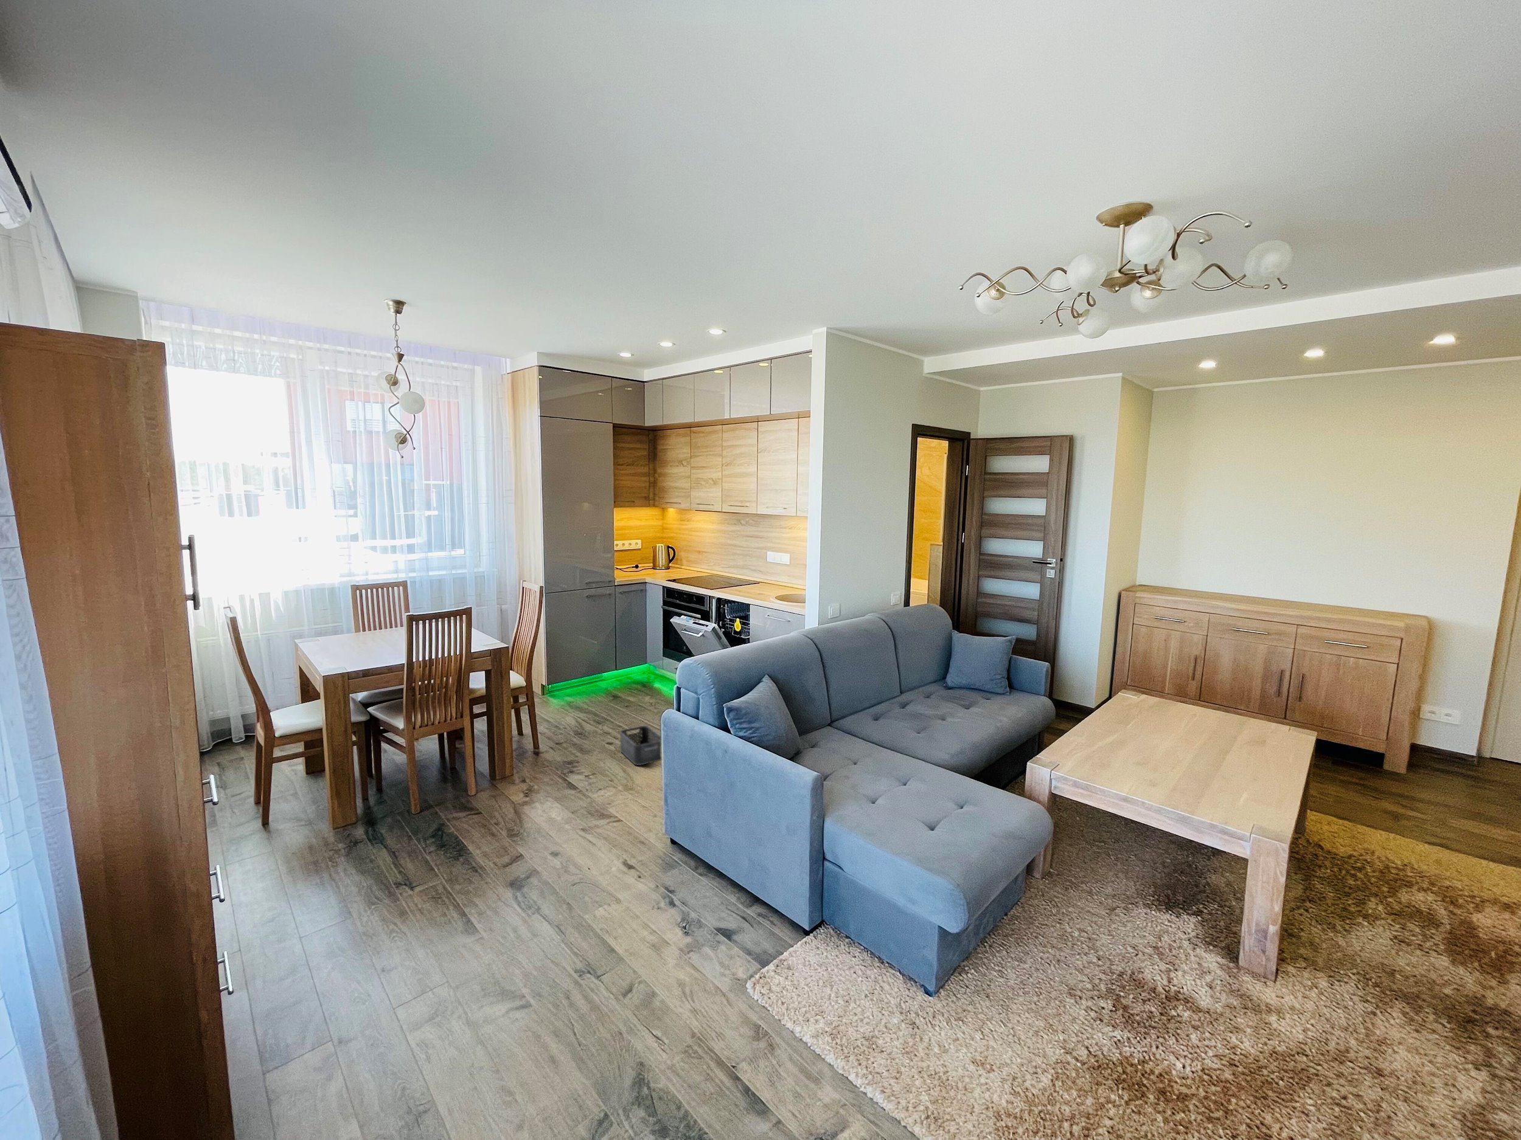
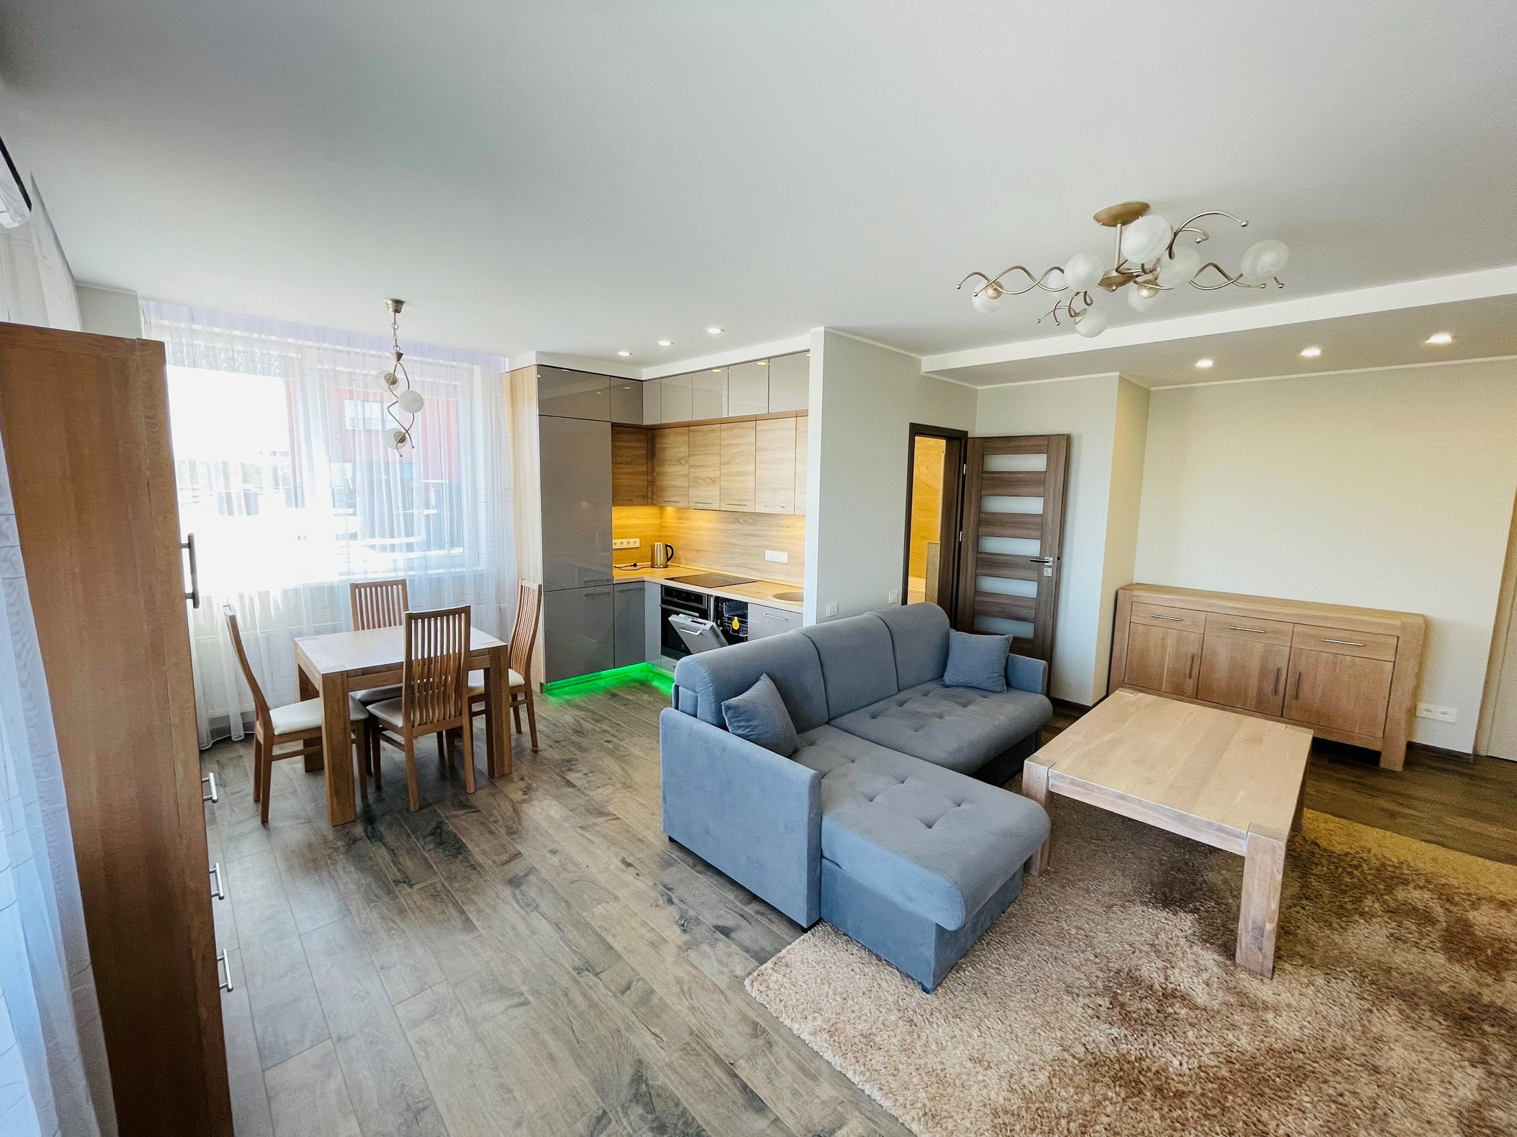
- storage bin [619,726,662,766]
